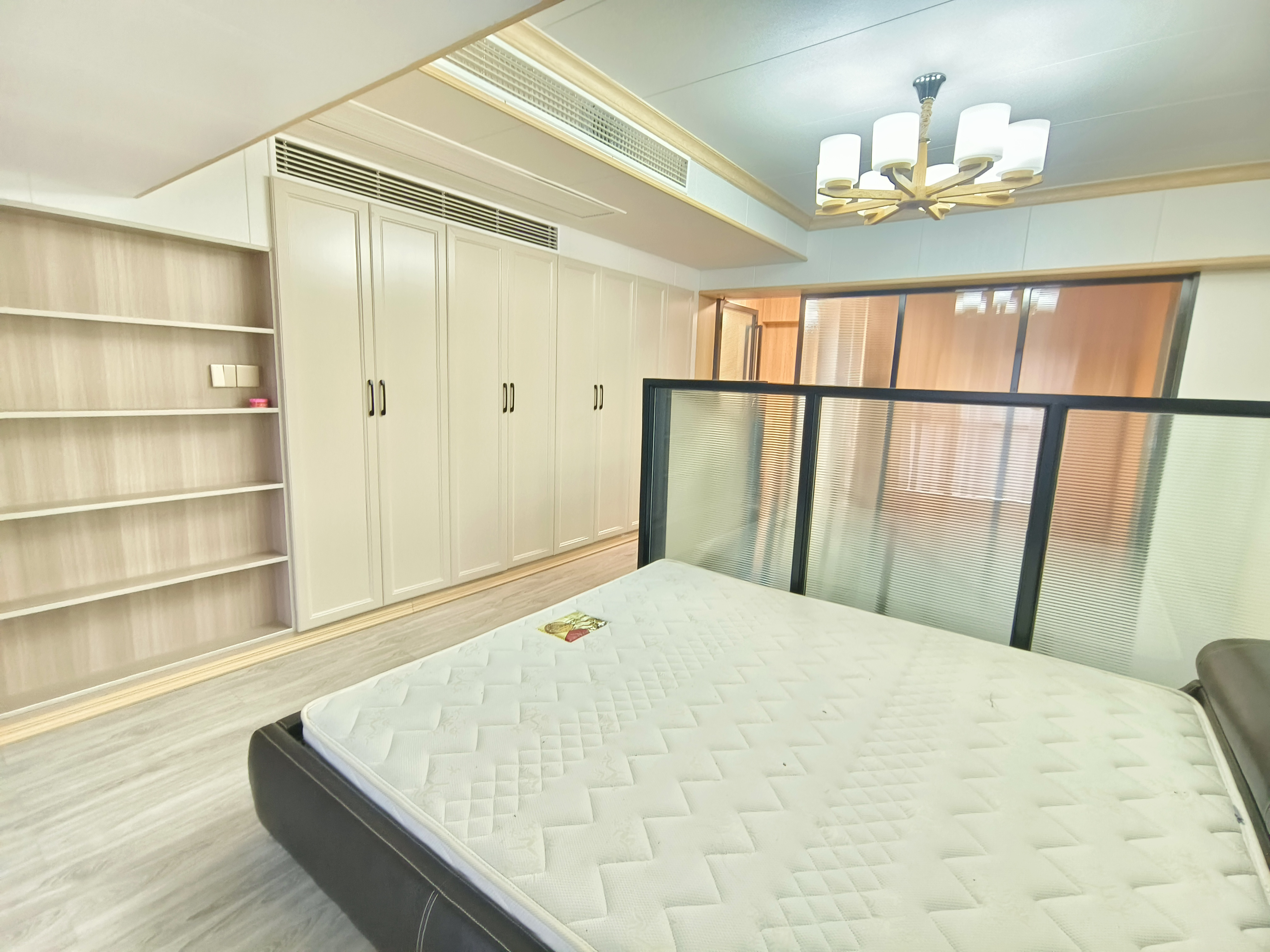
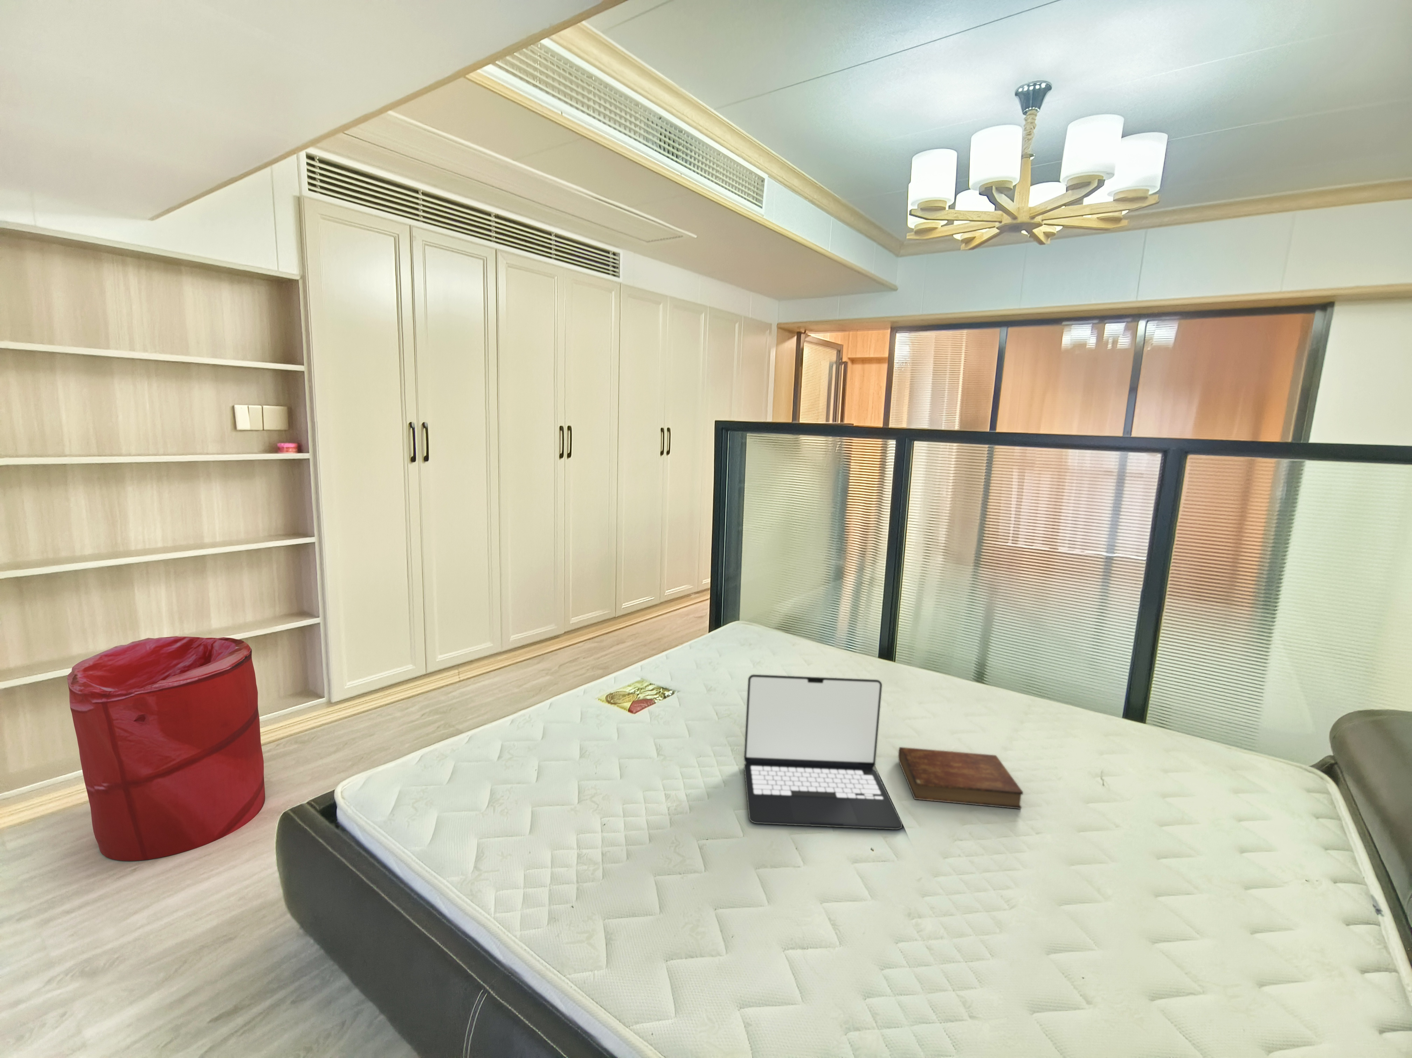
+ laundry hamper [67,636,266,861]
+ bible [898,747,1024,809]
+ laptop [744,675,903,830]
